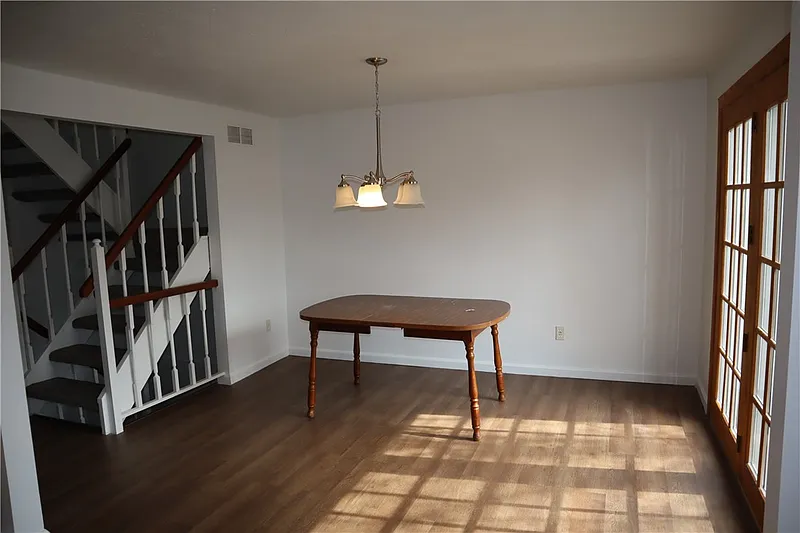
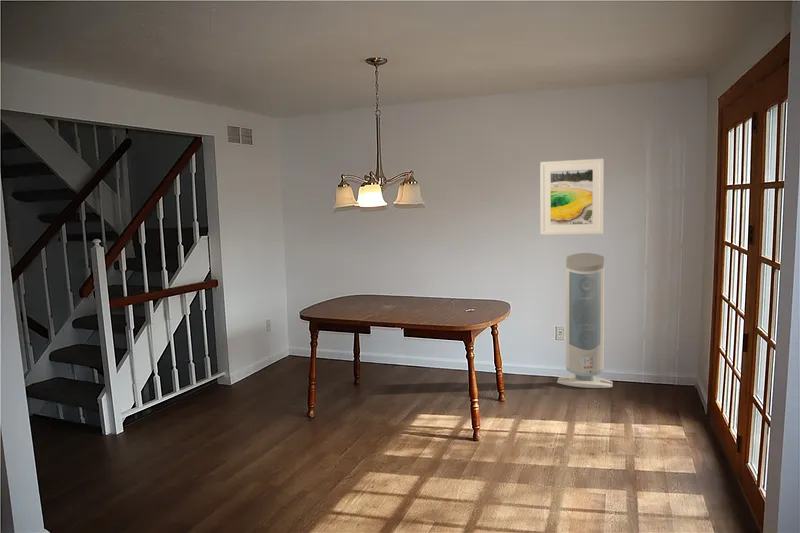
+ air purifier [556,252,614,389]
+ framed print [539,158,604,236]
